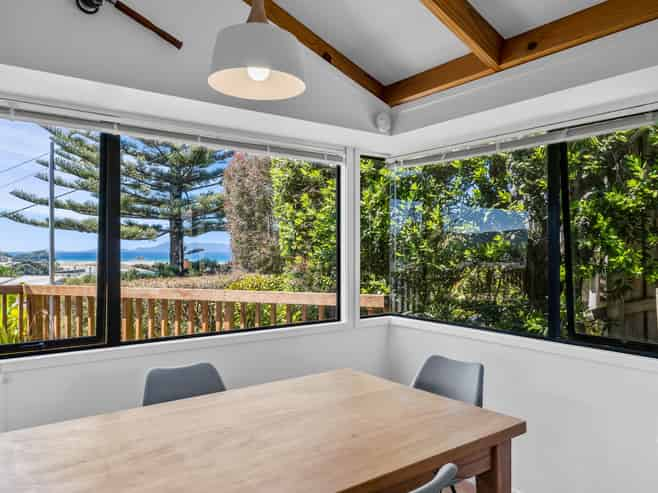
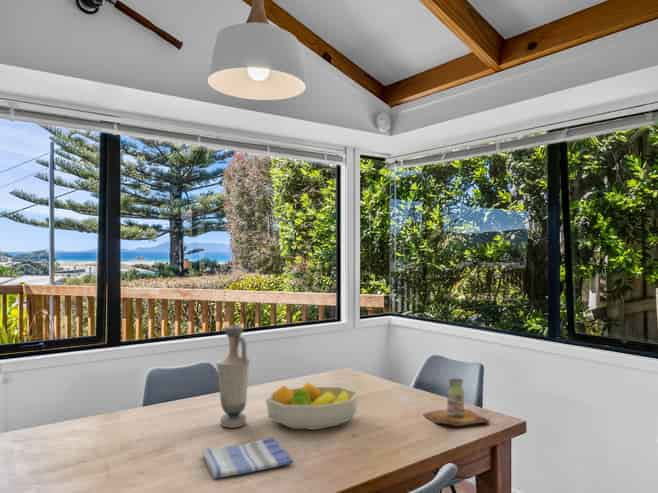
+ bottle [422,377,491,427]
+ vase [215,325,251,429]
+ dish towel [201,437,294,479]
+ fruit bowl [265,381,360,430]
